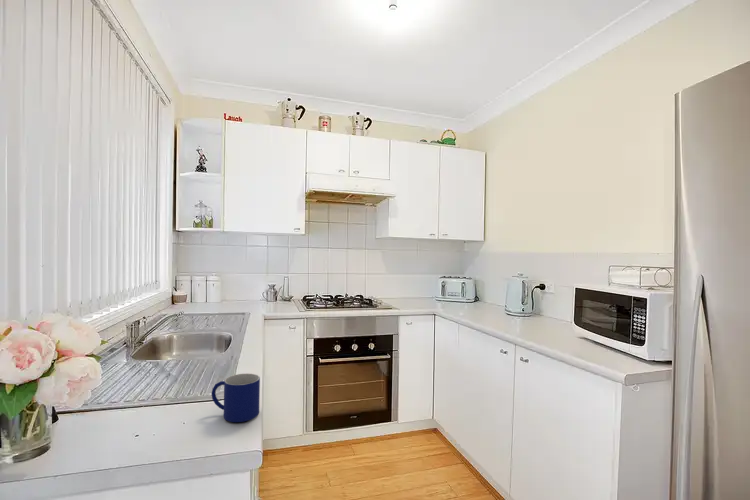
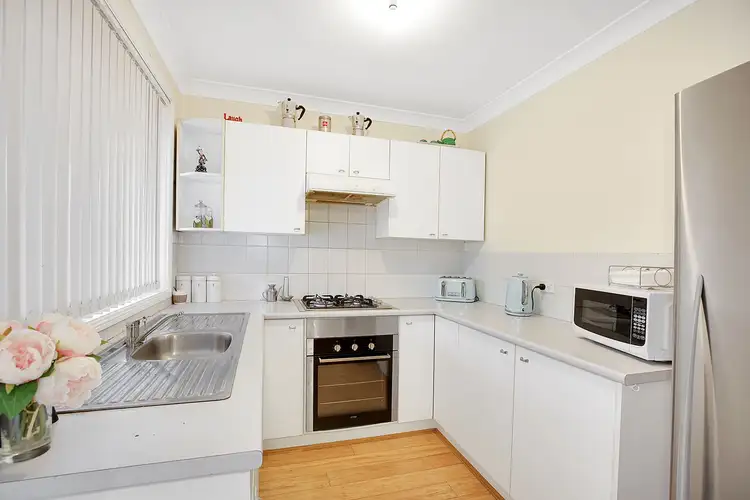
- mug [210,372,261,423]
